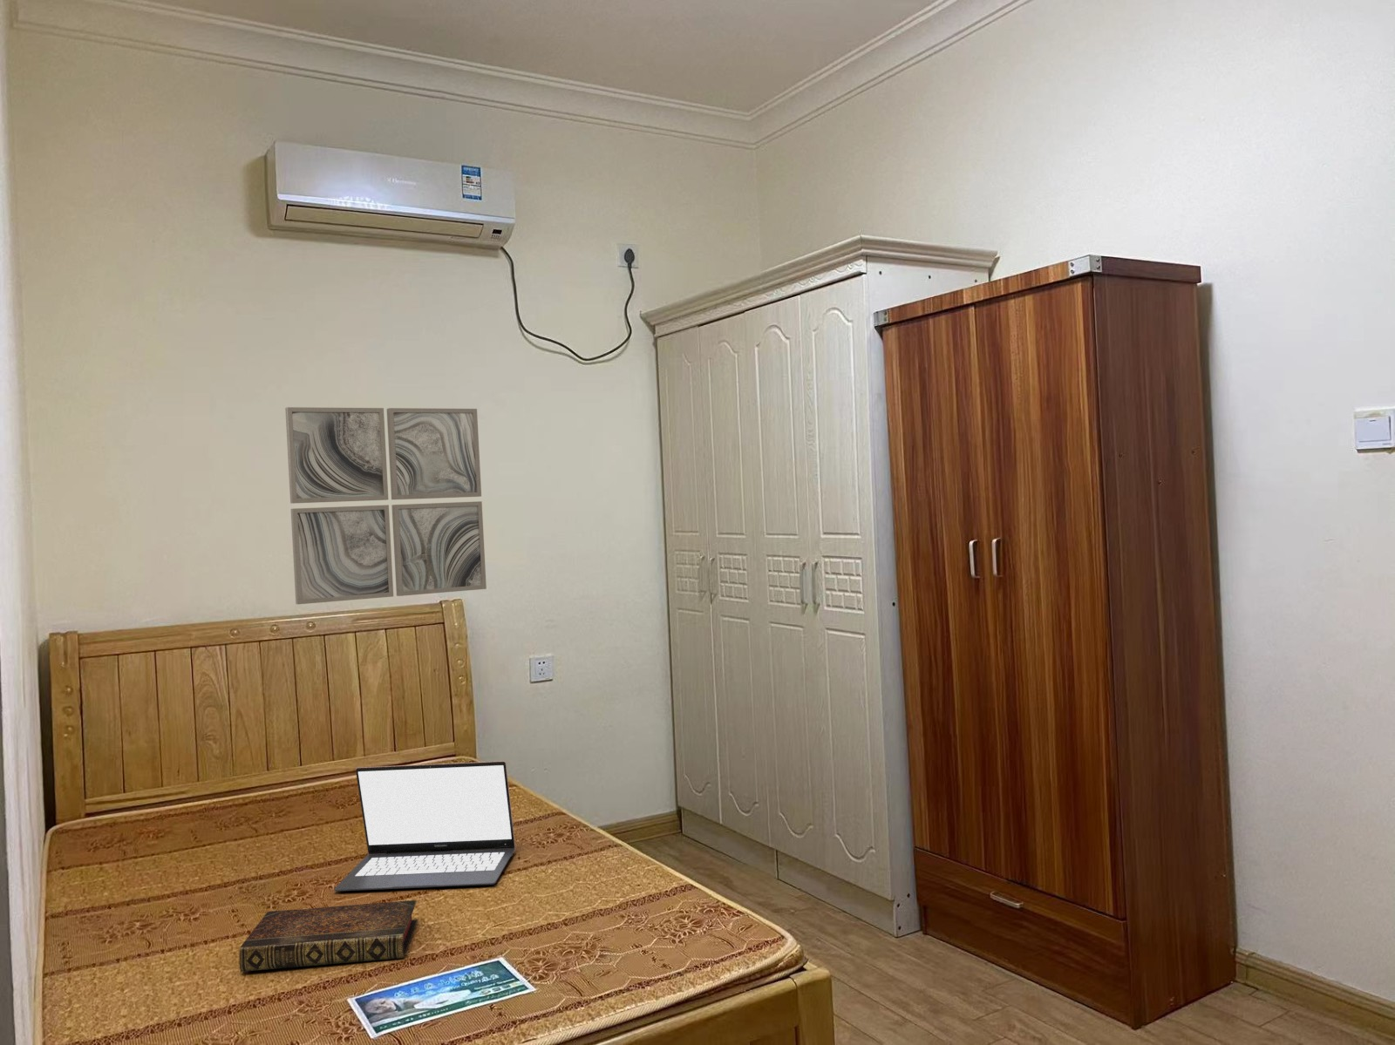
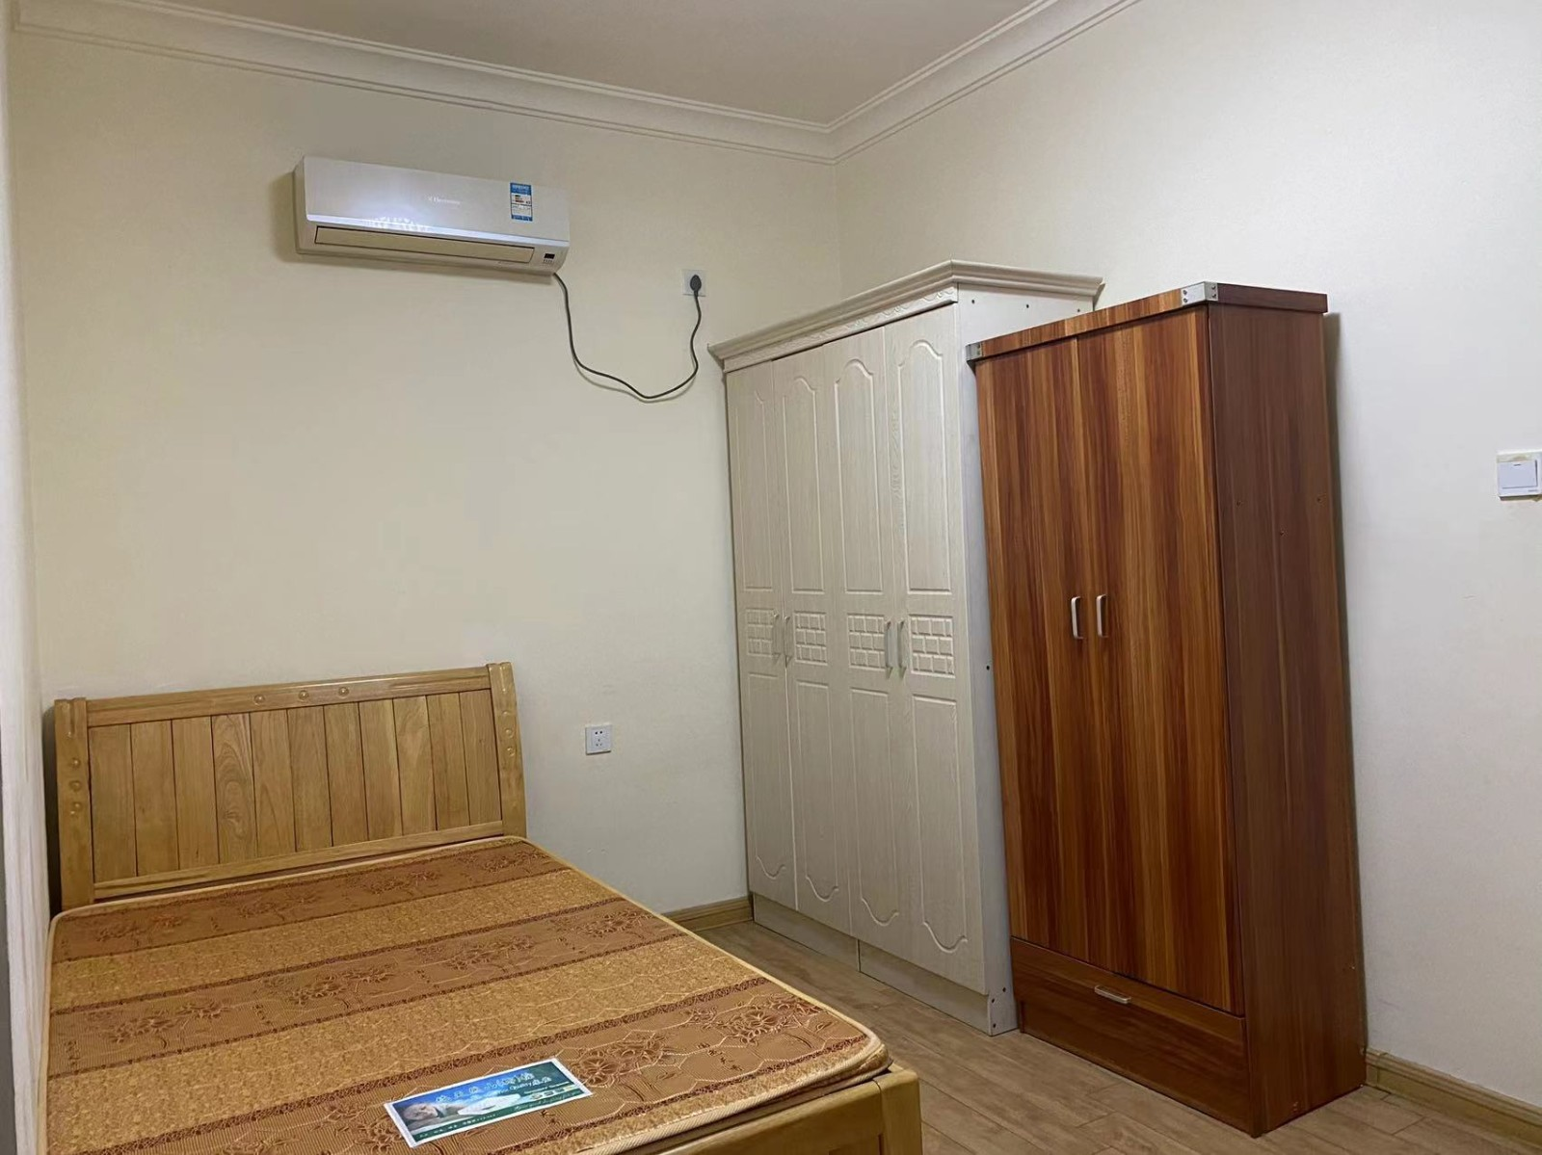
- wall art [284,406,487,605]
- book [238,899,418,973]
- laptop [333,760,516,891]
